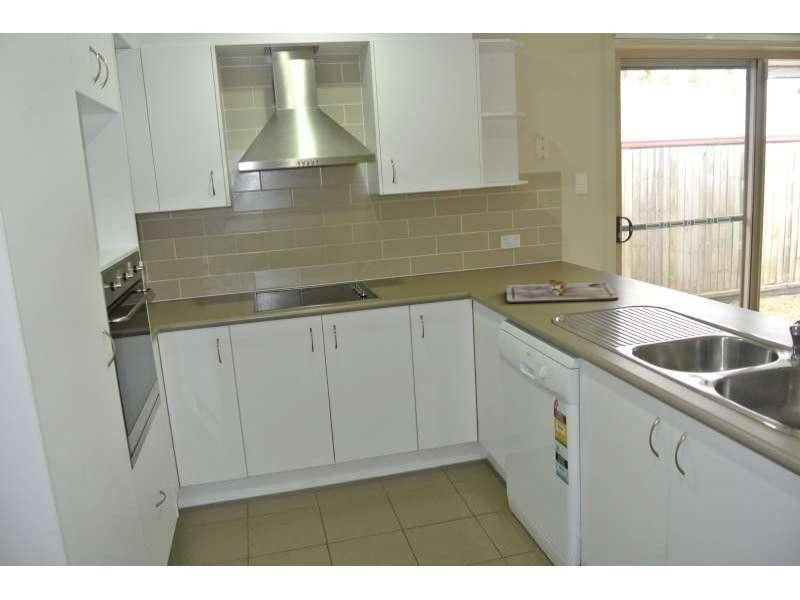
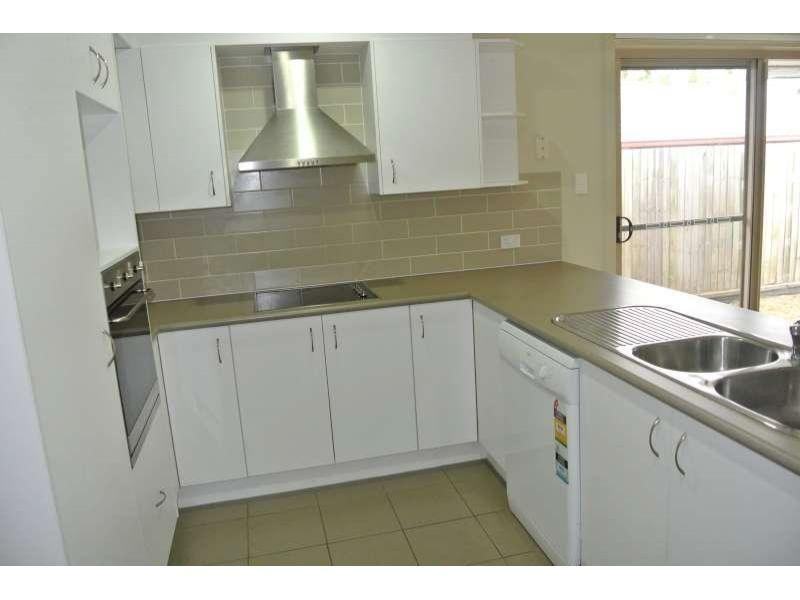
- cutting board [505,278,619,304]
